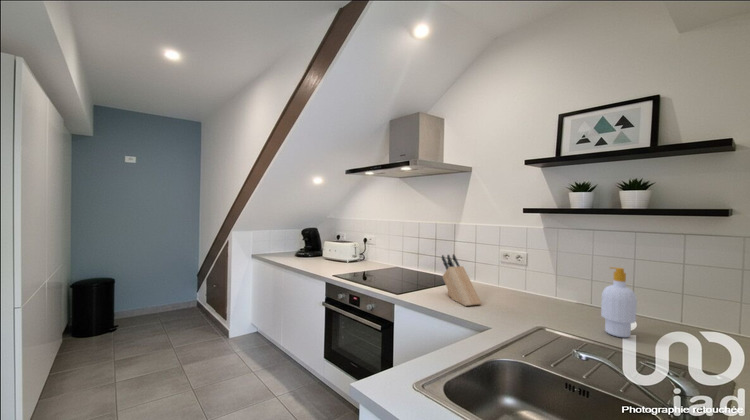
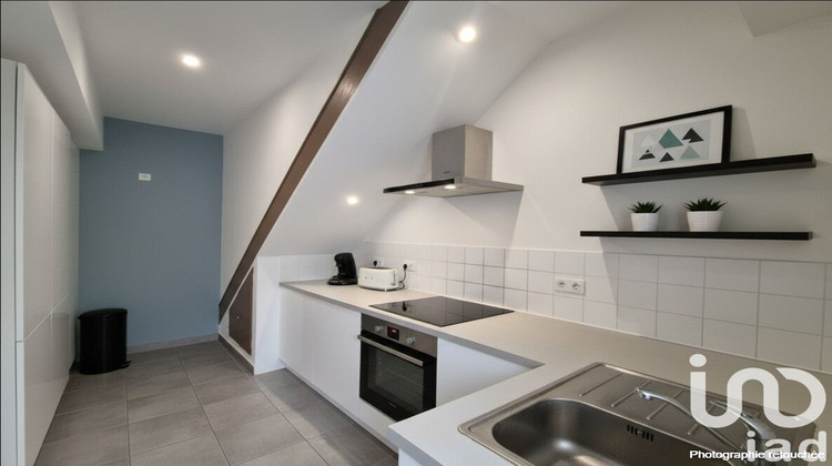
- soap bottle [600,266,638,338]
- knife block [441,253,483,307]
